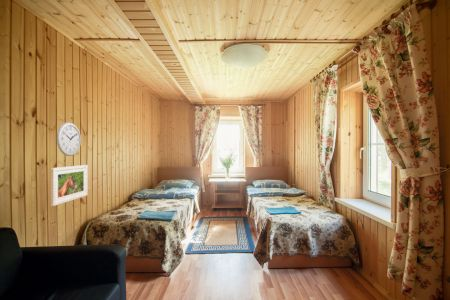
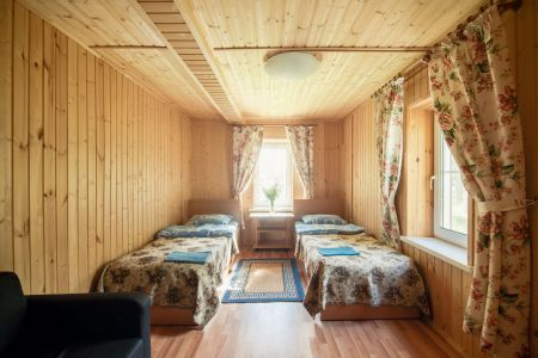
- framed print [50,164,89,207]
- wall clock [56,122,82,157]
